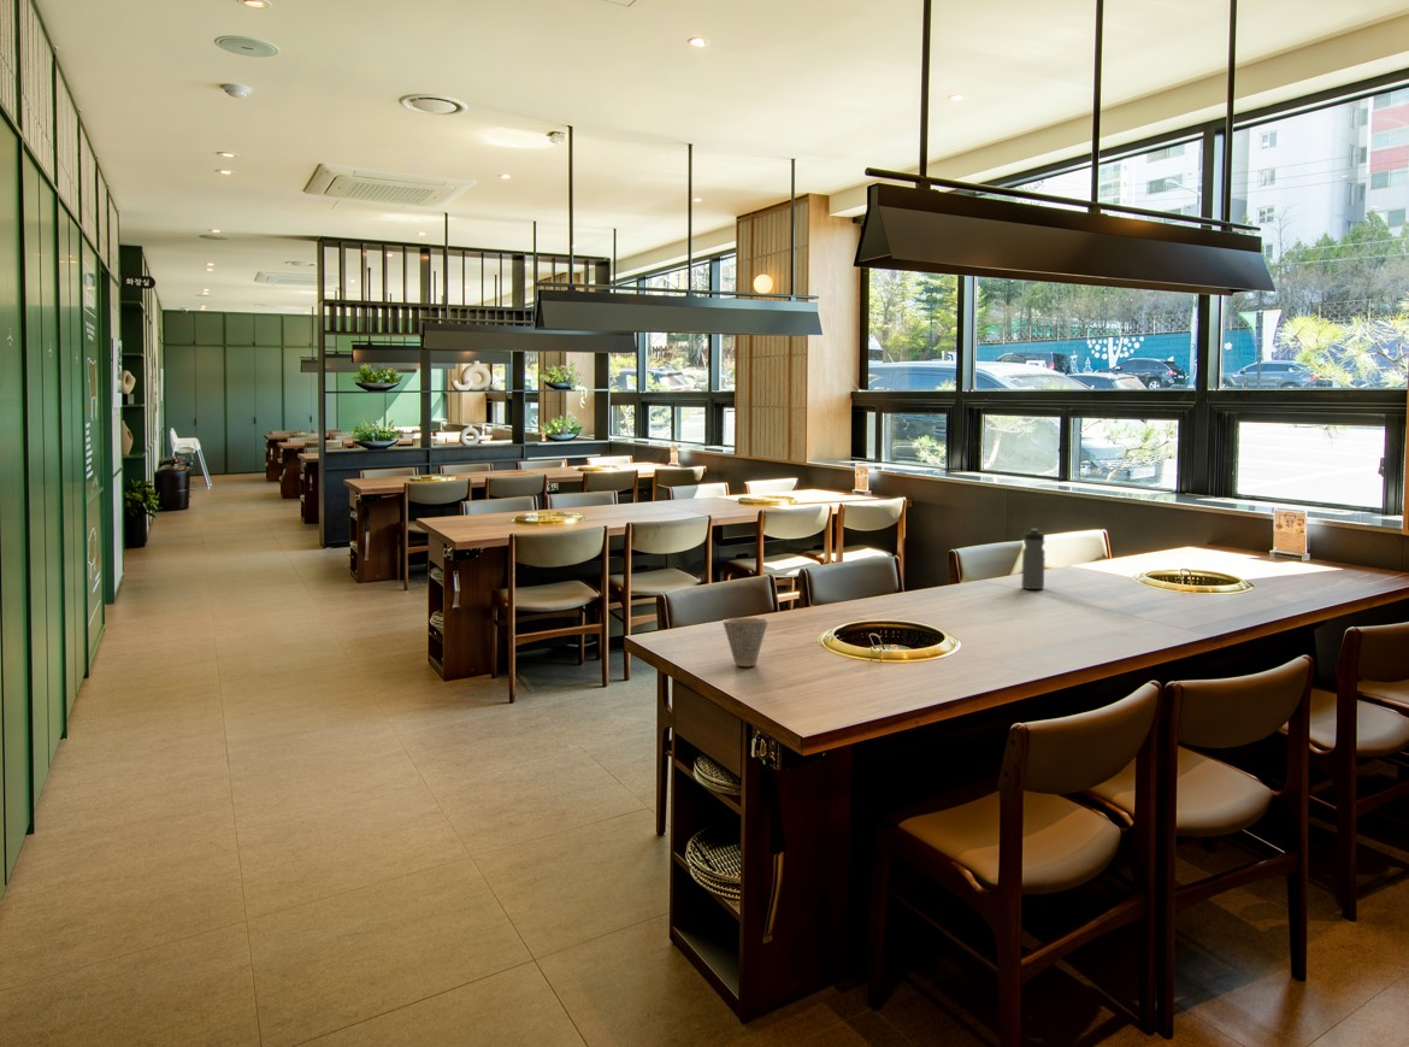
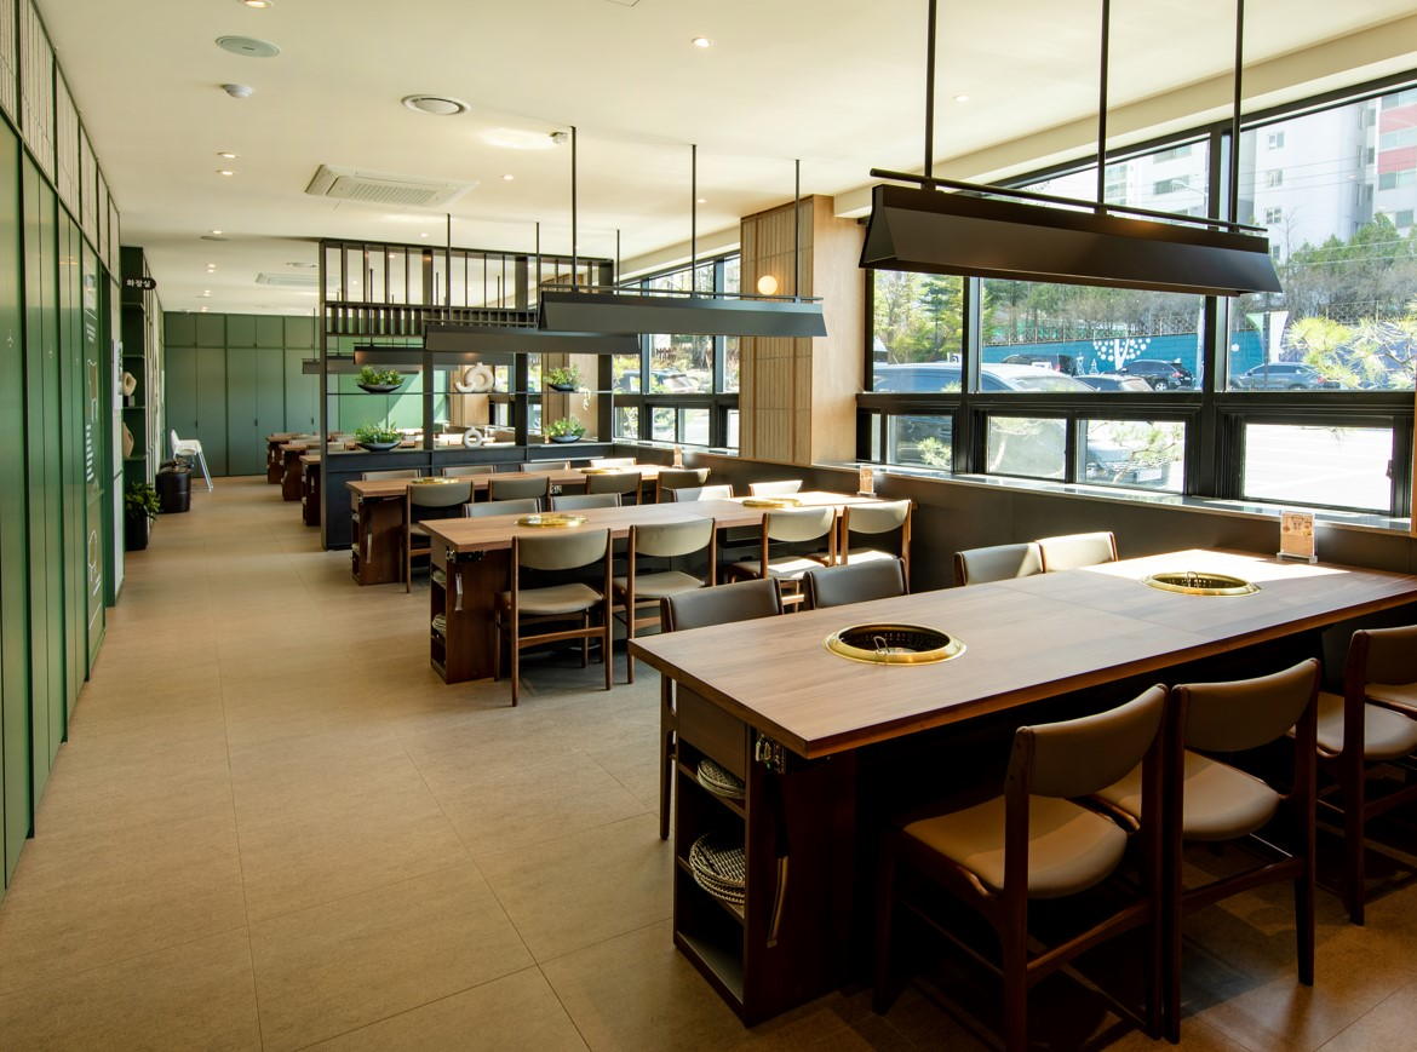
- water bottle [1020,528,1047,590]
- cup [721,617,770,667]
